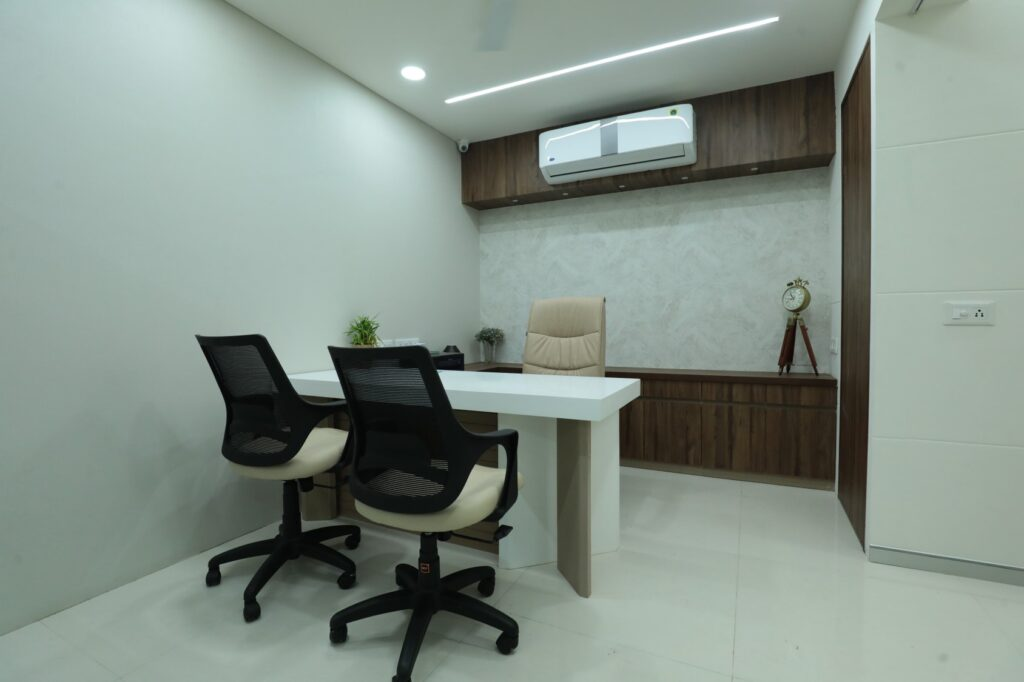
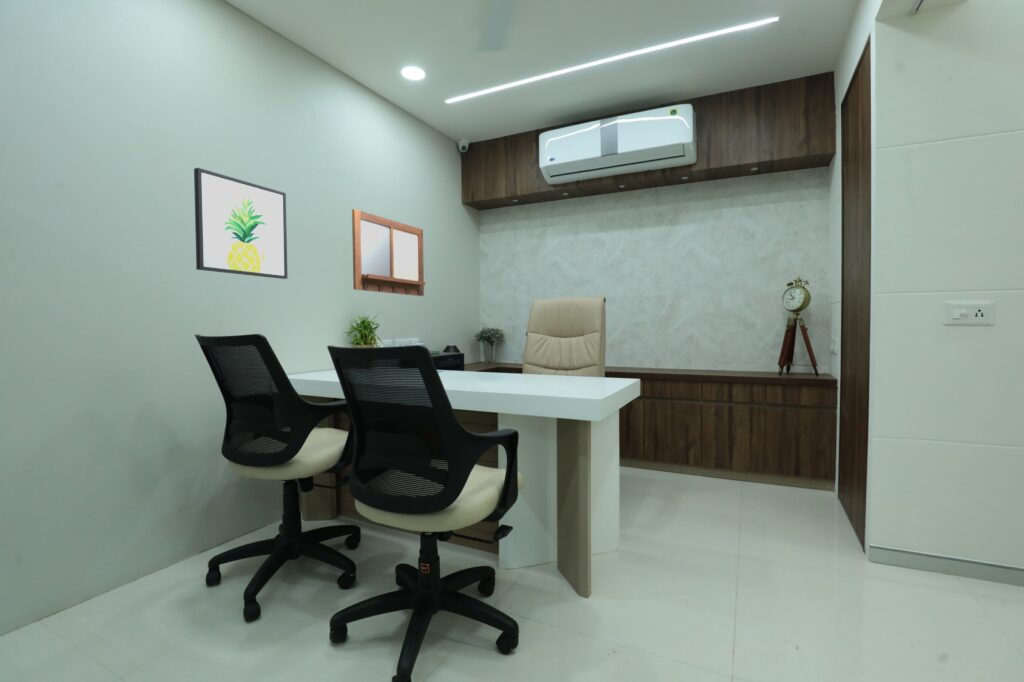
+ wall art [193,167,289,280]
+ writing board [351,208,426,297]
